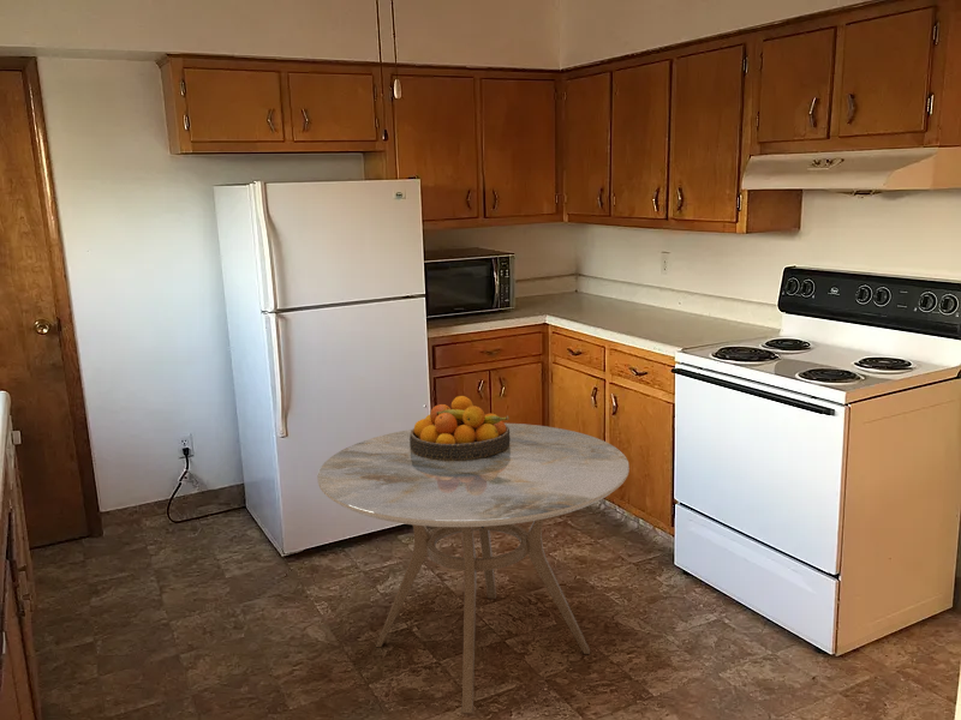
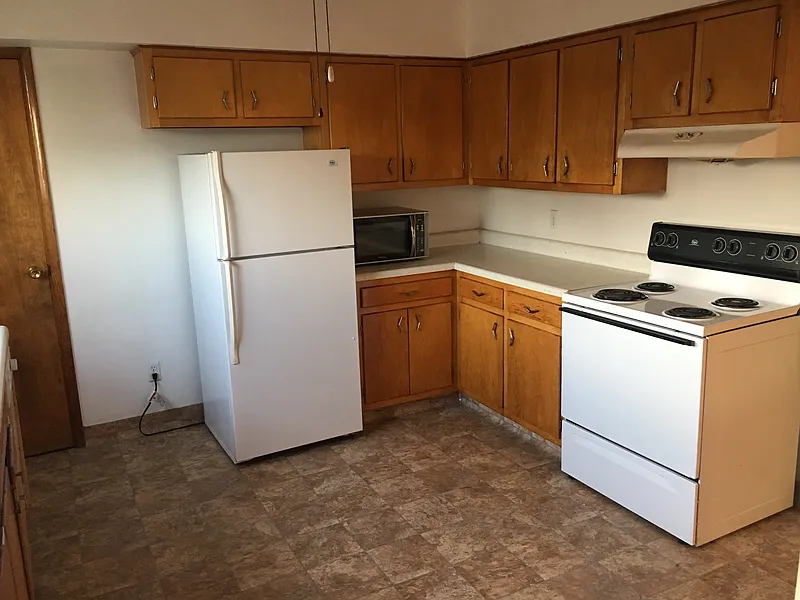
- fruit bowl [410,395,511,461]
- dining table [316,422,631,714]
